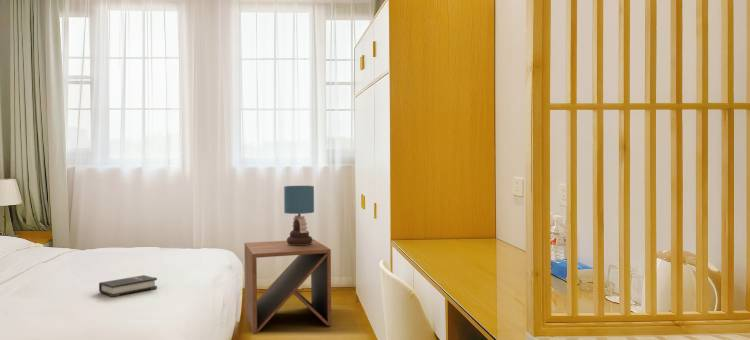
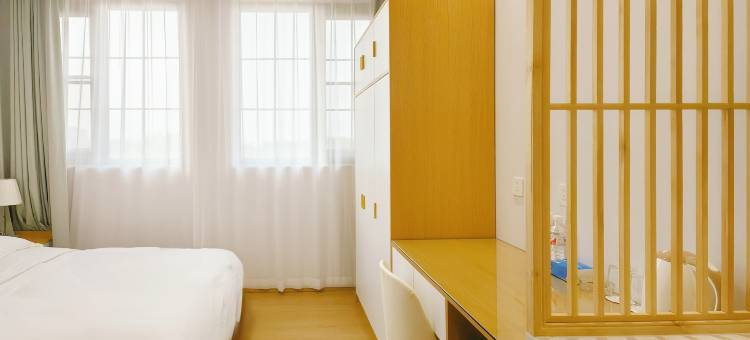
- table lamp [283,185,315,245]
- hardback book [98,274,158,298]
- side table [243,238,332,335]
